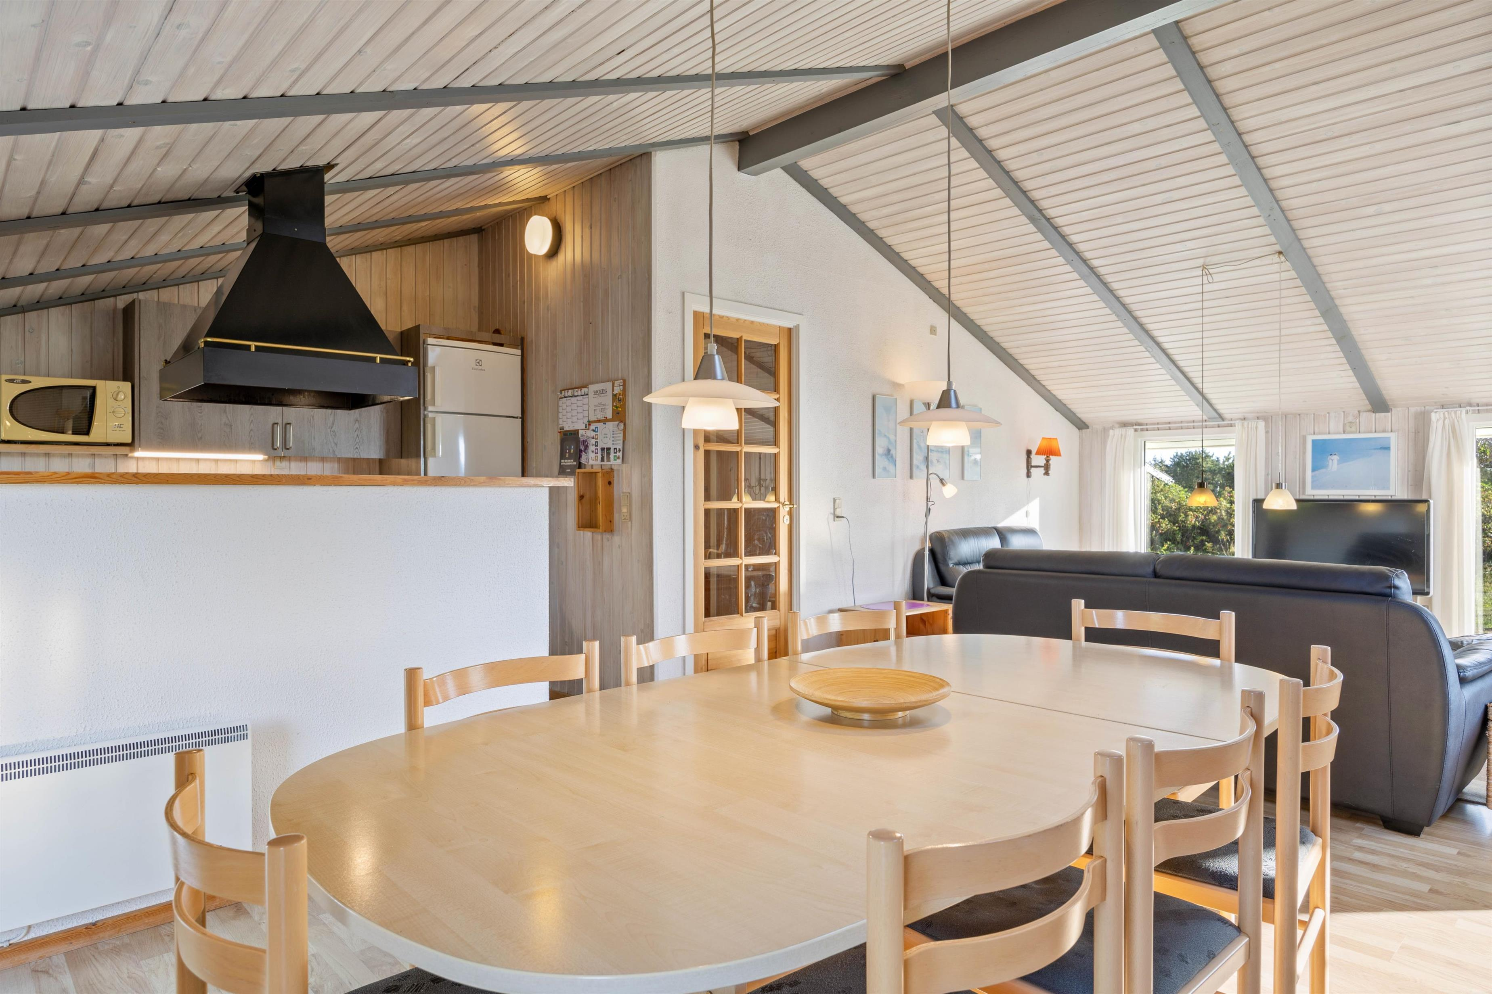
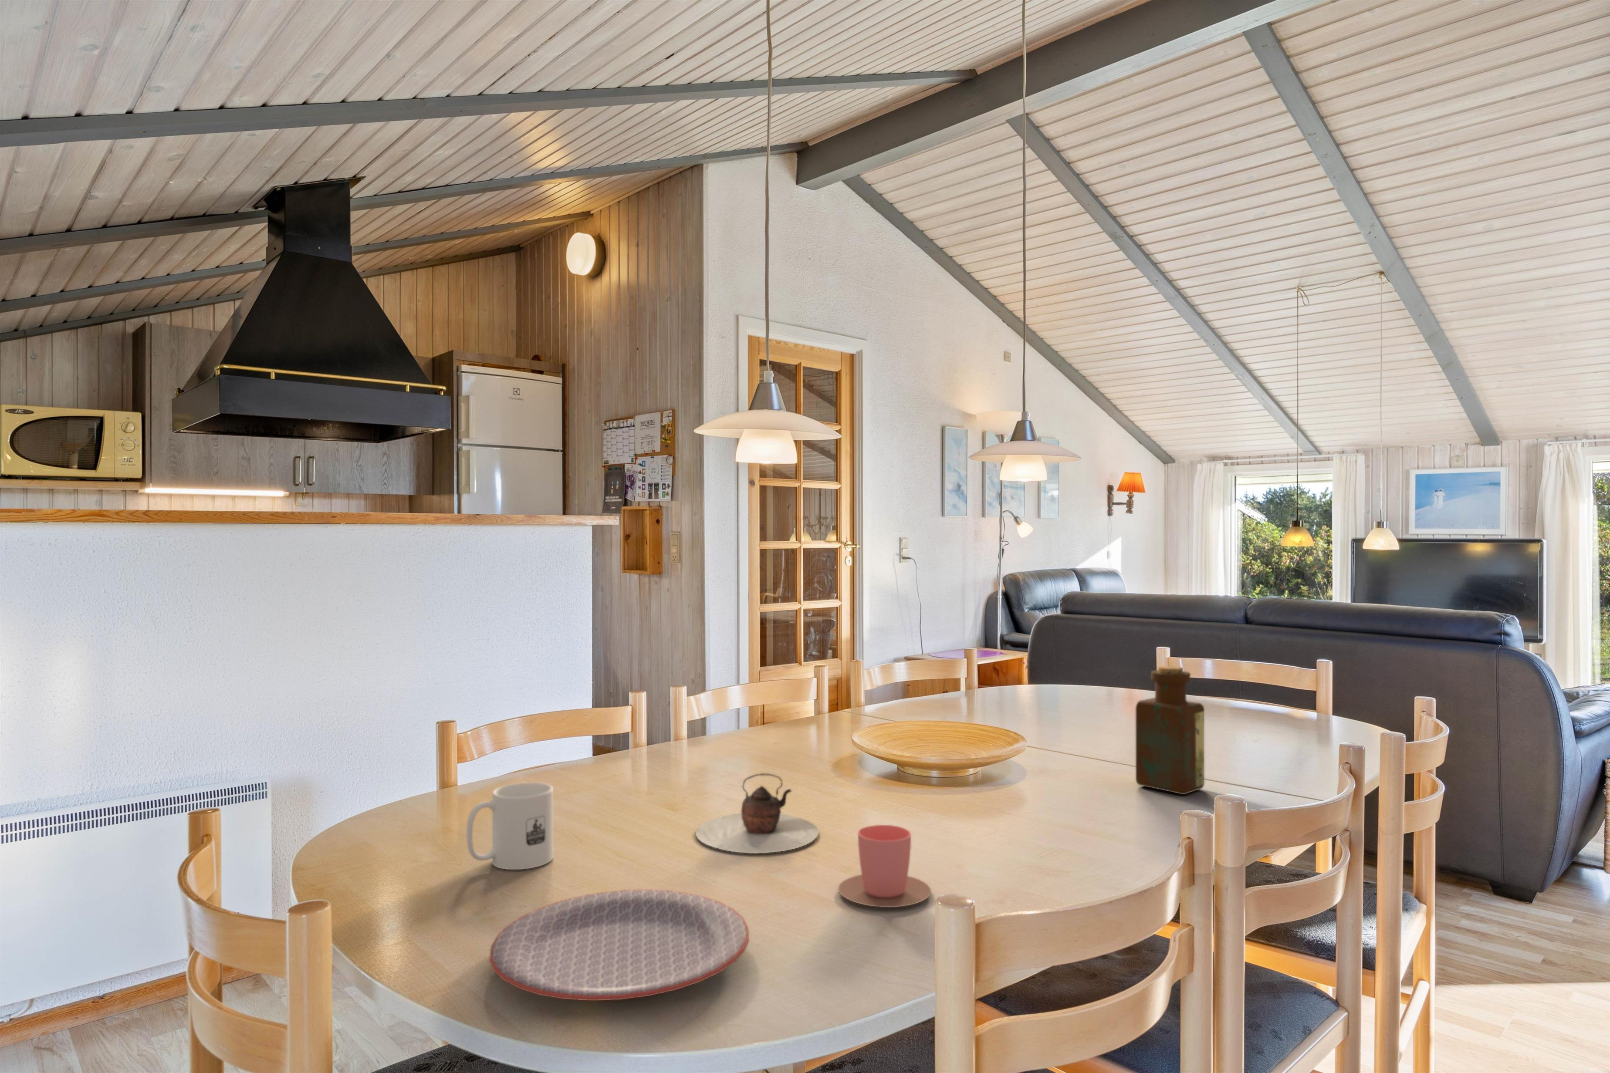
+ teapot [695,772,819,854]
+ cup [837,824,931,908]
+ mug [466,782,553,871]
+ bottle [1136,666,1205,795]
+ plate [489,889,750,1001]
